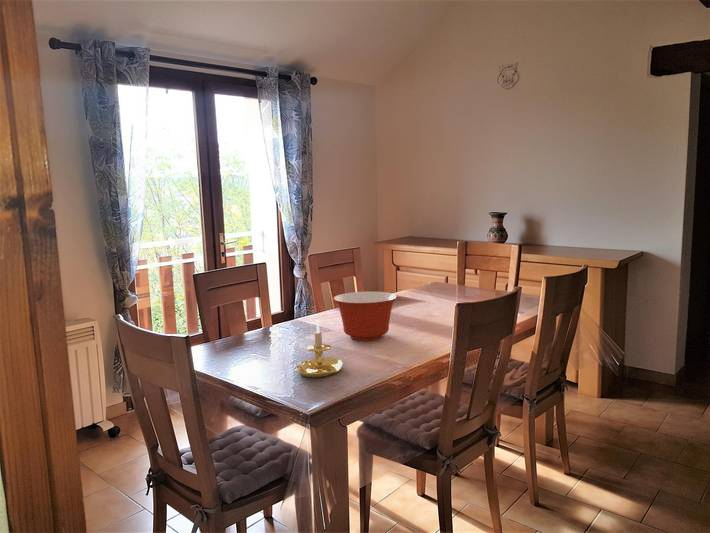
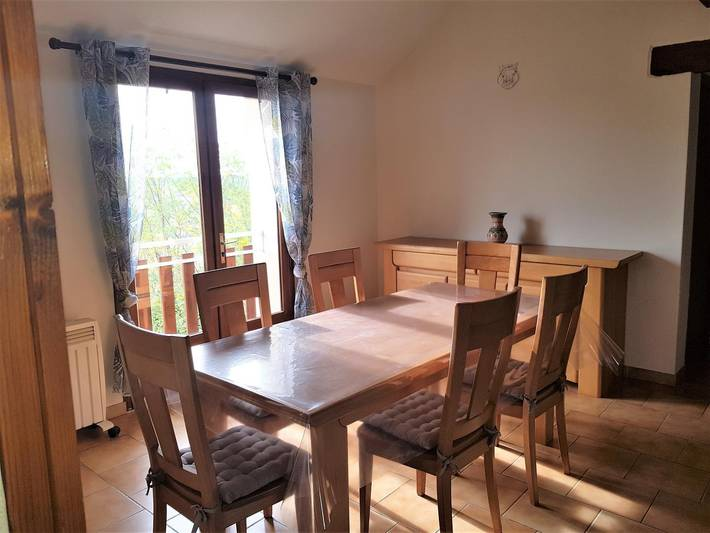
- mixing bowl [332,291,398,342]
- candle holder [295,318,343,378]
